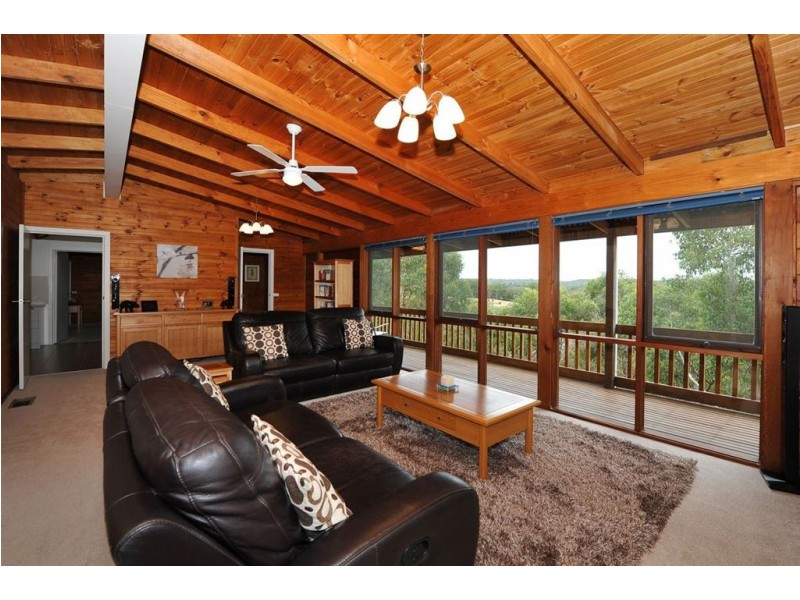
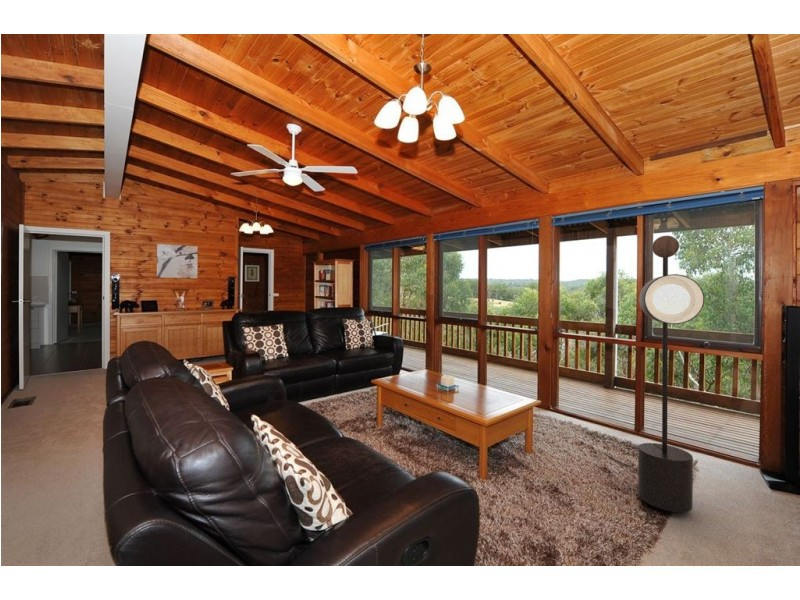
+ floor lamp [601,235,705,513]
